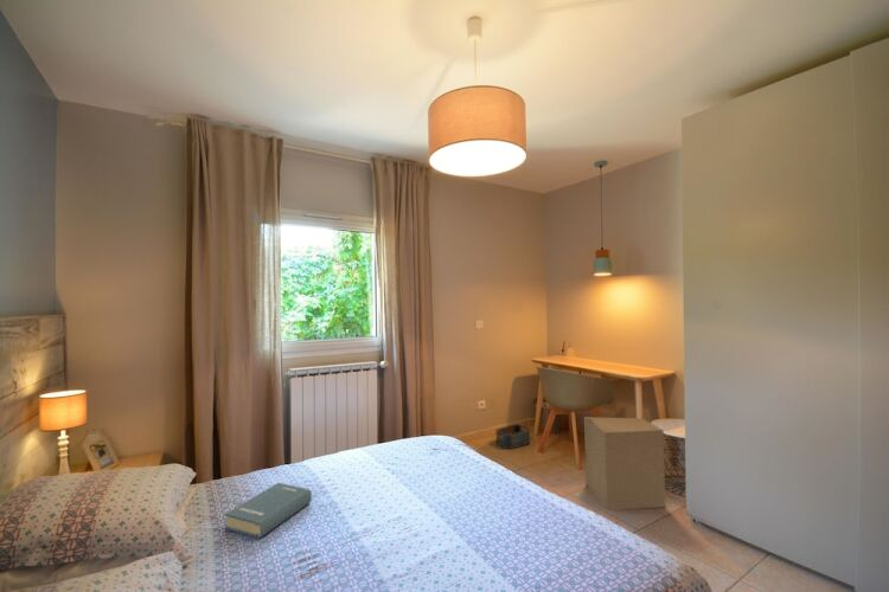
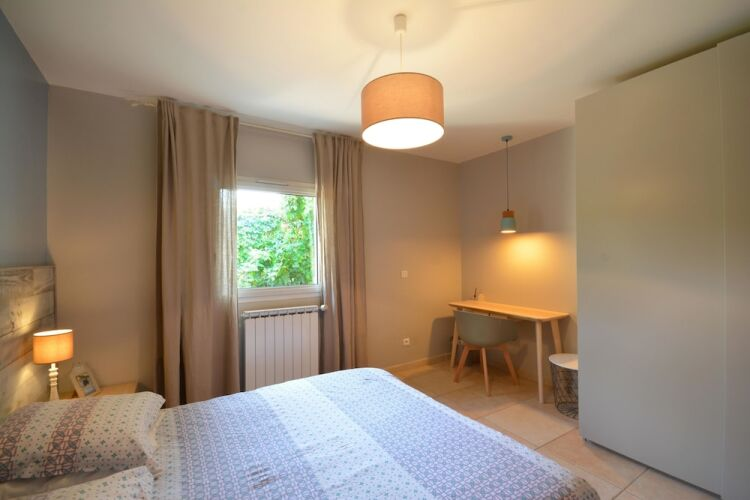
- storage bin [495,423,531,450]
- cardboard box [583,416,666,511]
- hardback book [224,482,313,540]
